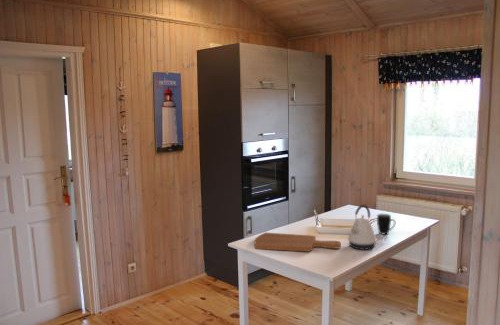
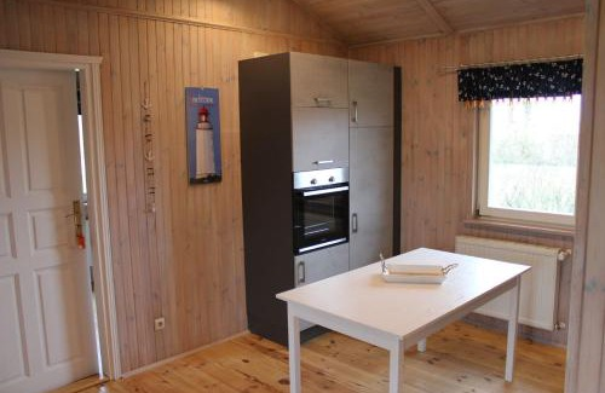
- mug [376,213,396,235]
- cutting board [254,232,342,252]
- kettle [347,204,377,251]
